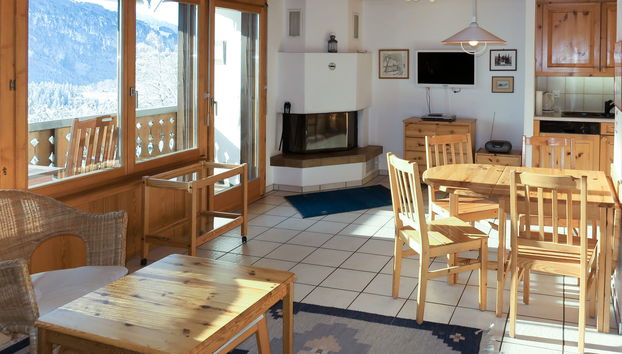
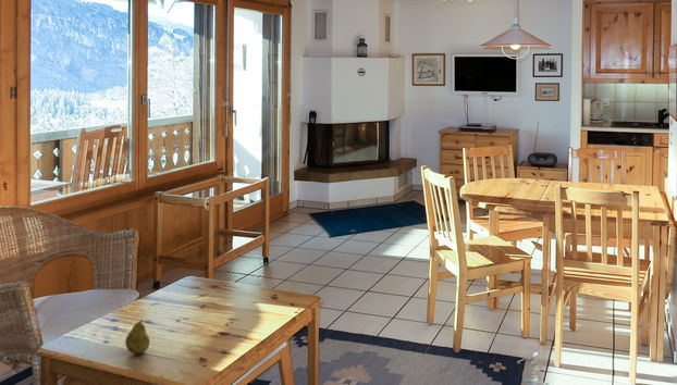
+ fruit [124,318,151,356]
